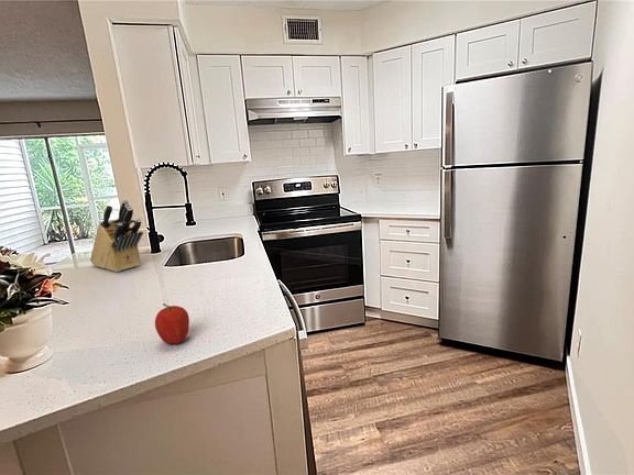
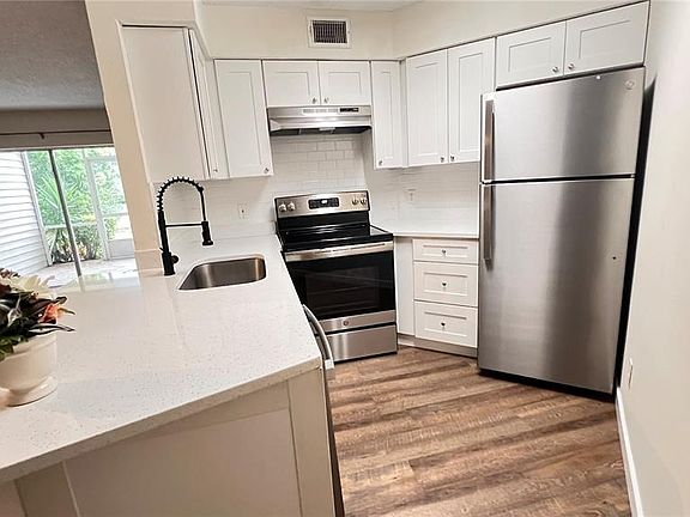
- knife block [89,198,144,273]
- fruit [154,302,190,345]
